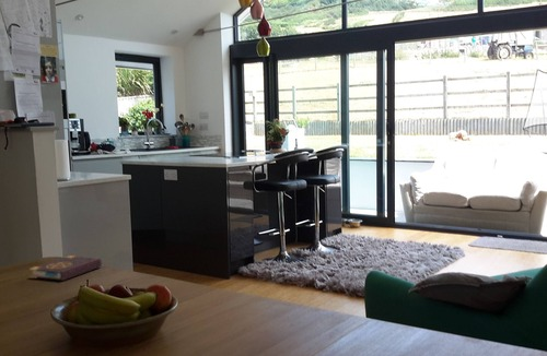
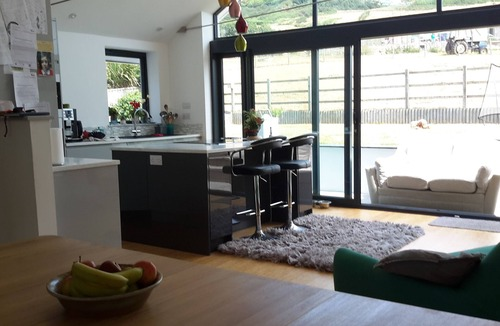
- book [28,254,103,282]
